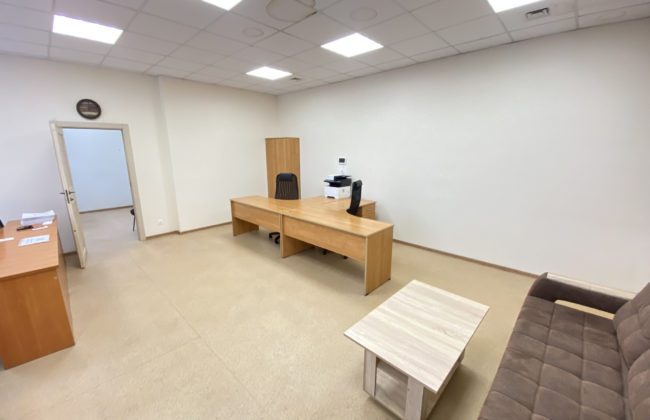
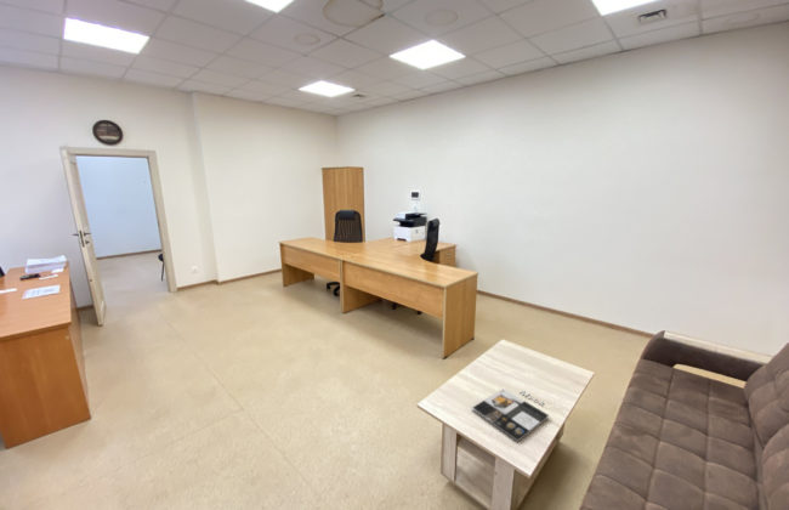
+ magazine [471,387,550,443]
